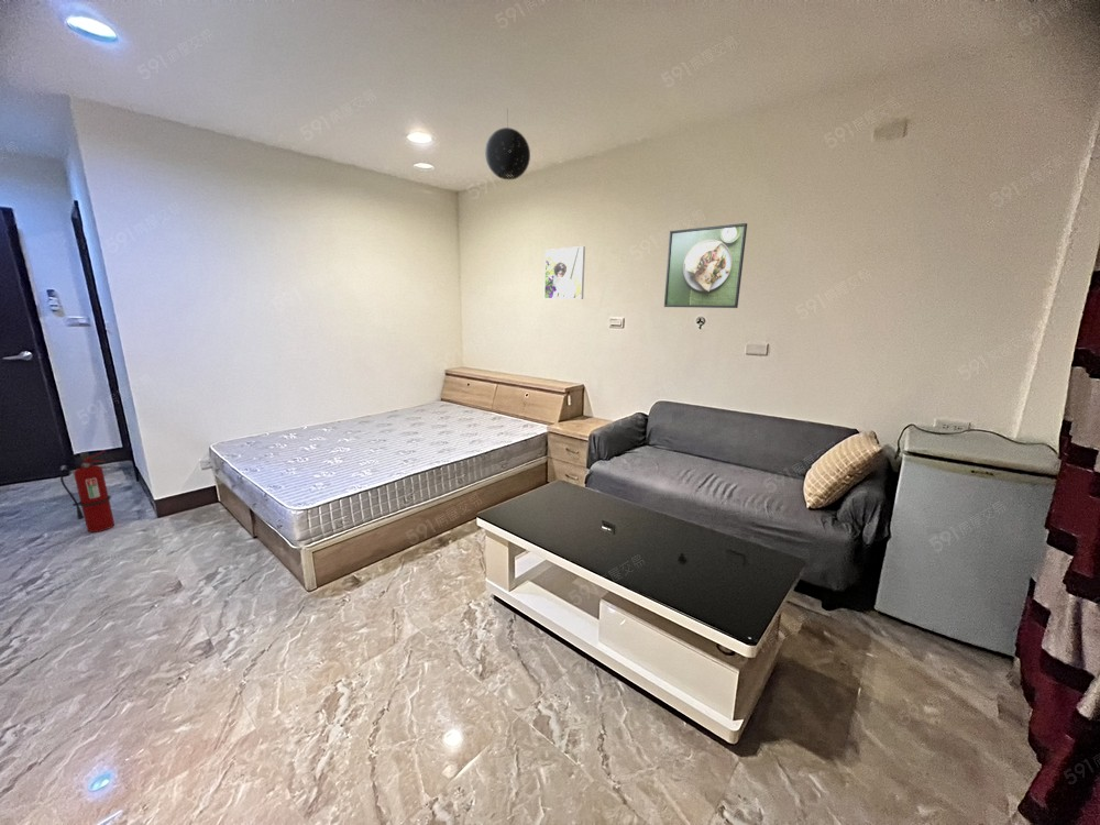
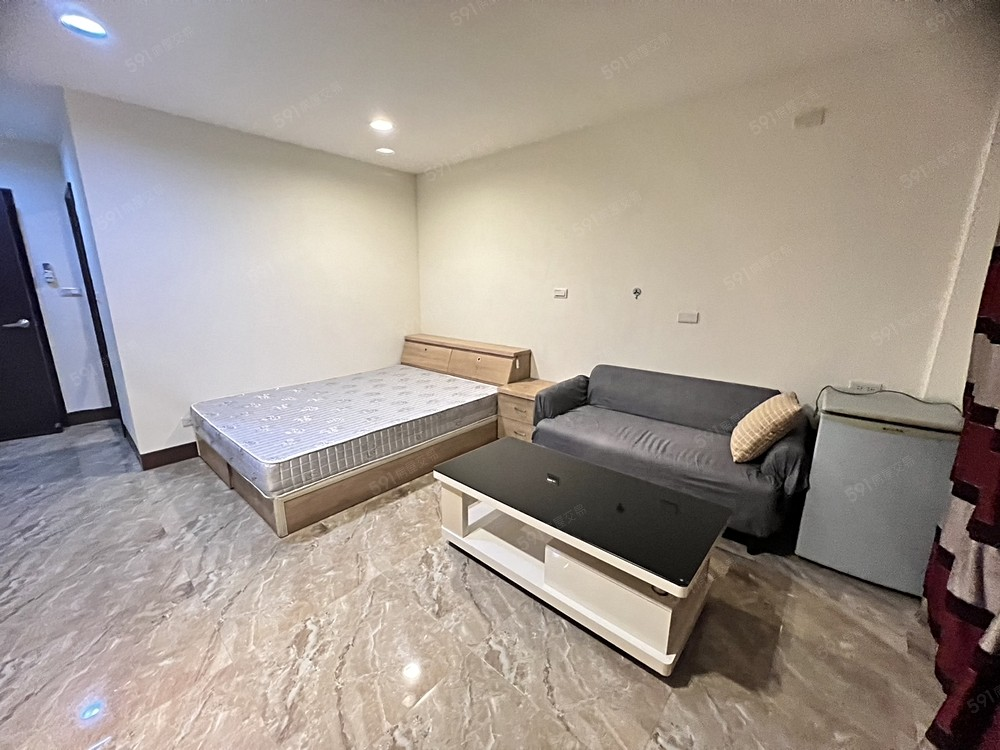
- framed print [543,245,586,300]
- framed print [663,222,748,309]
- fire extinguisher [59,450,116,534]
- pendant light [484,107,531,180]
